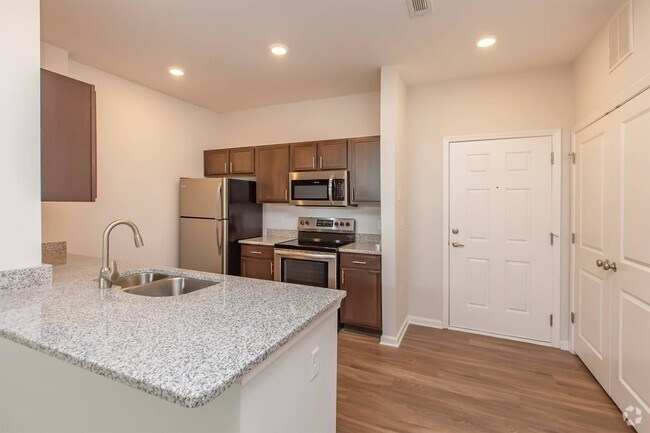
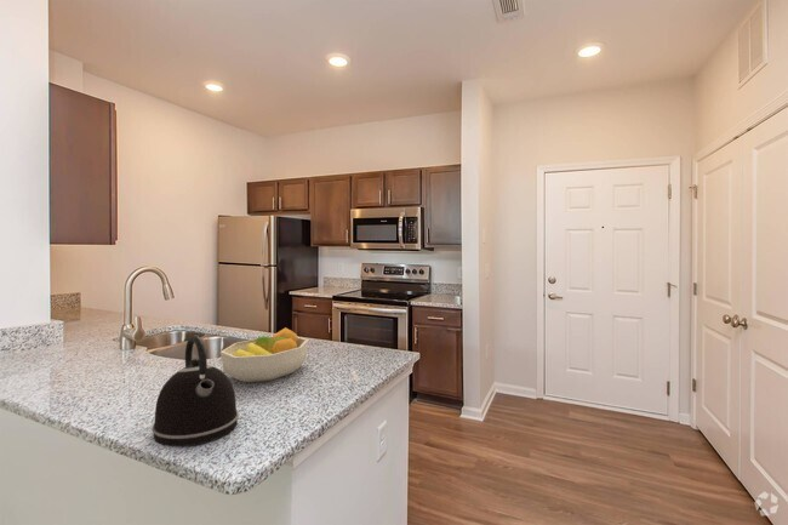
+ kettle [150,333,240,447]
+ fruit bowl [219,326,309,383]
